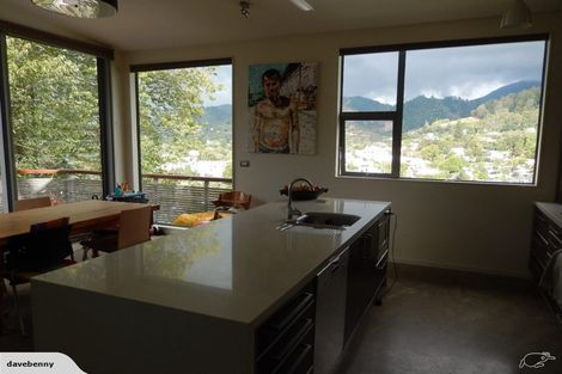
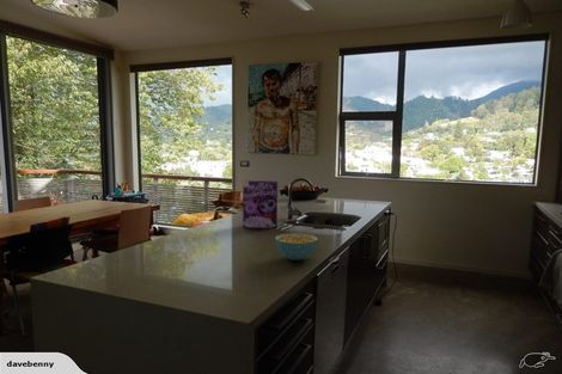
+ cereal box [242,179,279,228]
+ cereal bowl [274,232,319,262]
